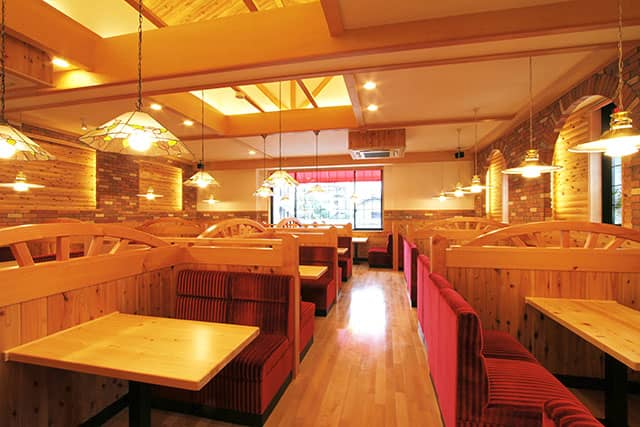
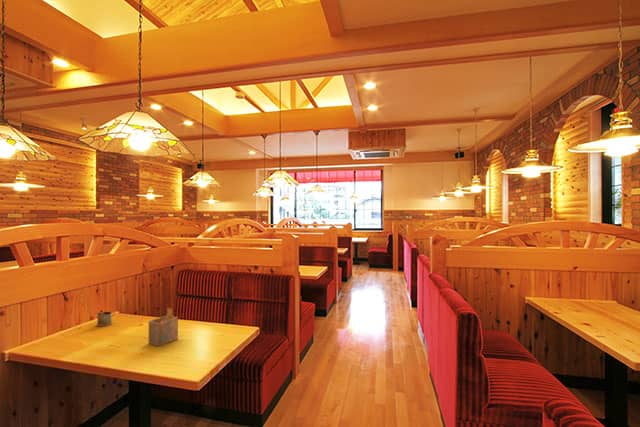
+ napkin holder [148,307,179,347]
+ tea glass holder [96,309,116,327]
